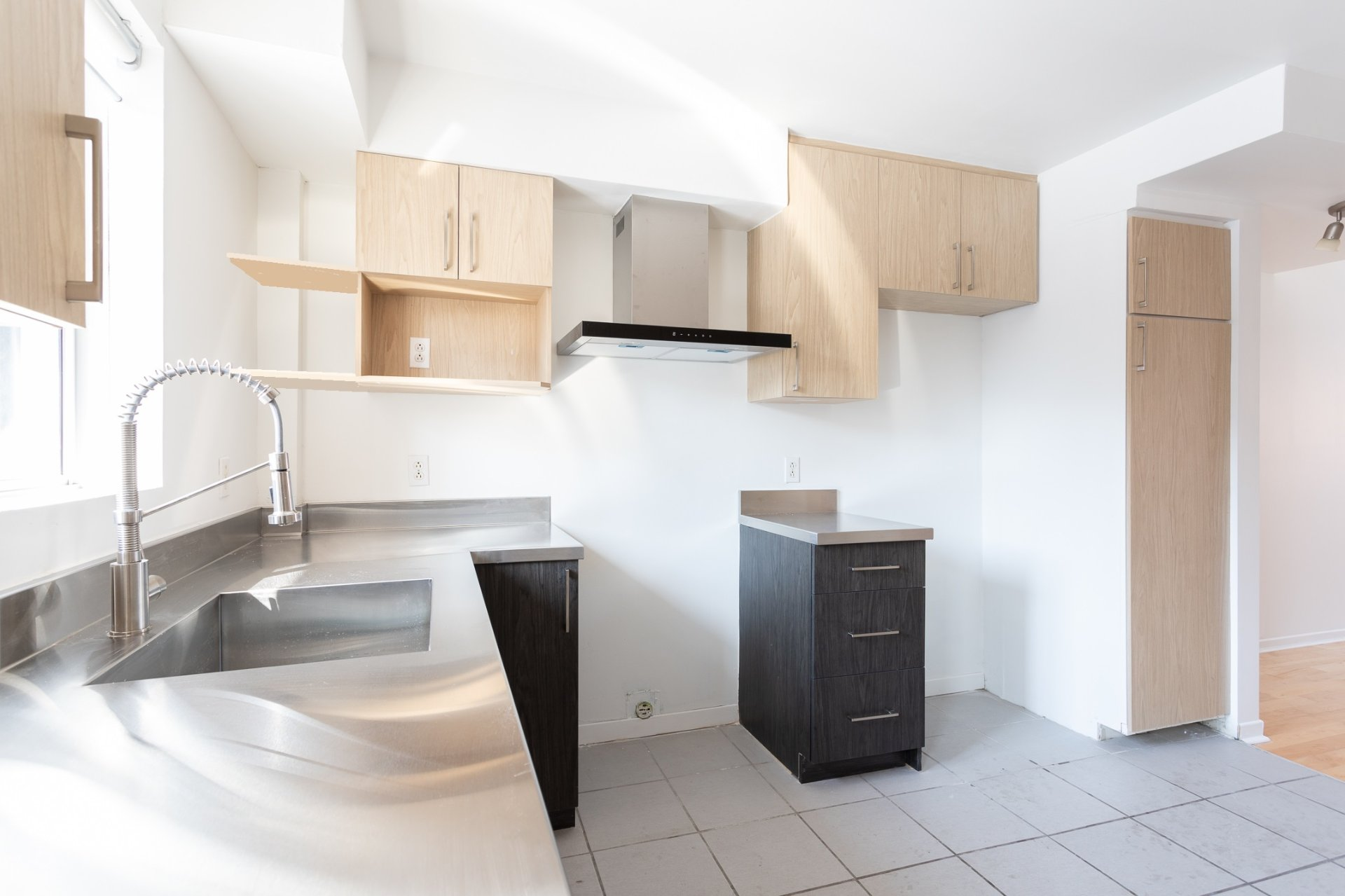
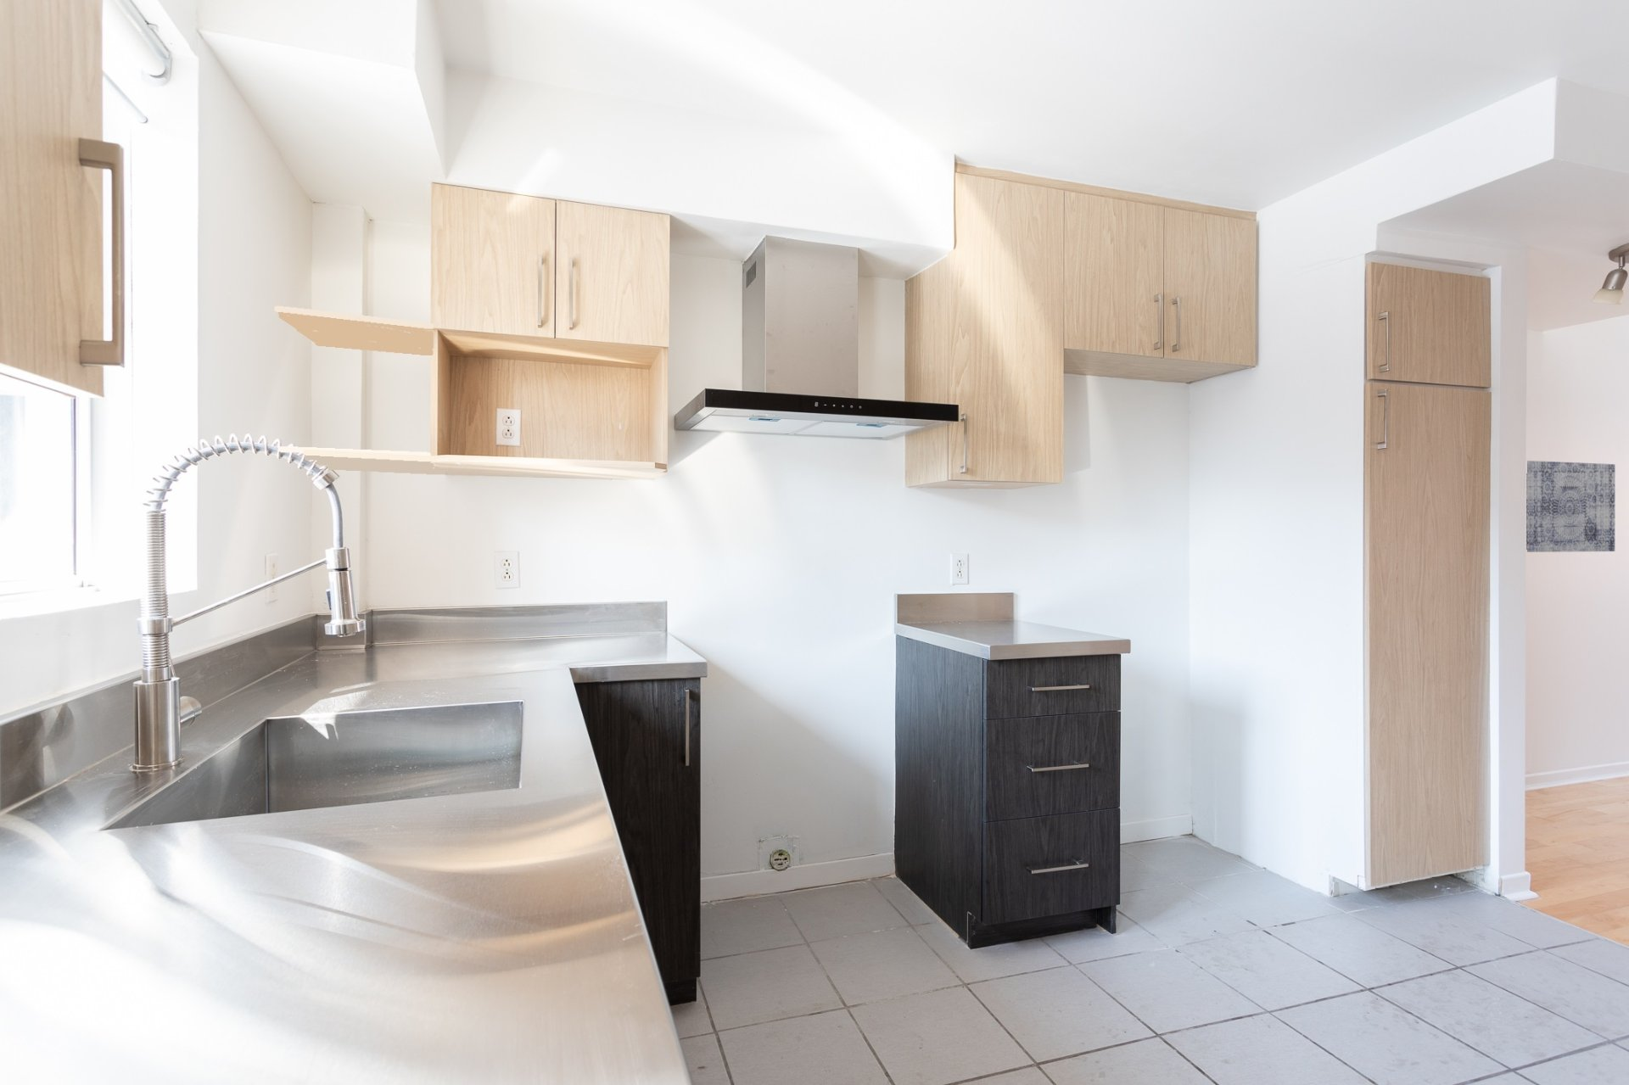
+ wall art [1526,460,1616,553]
